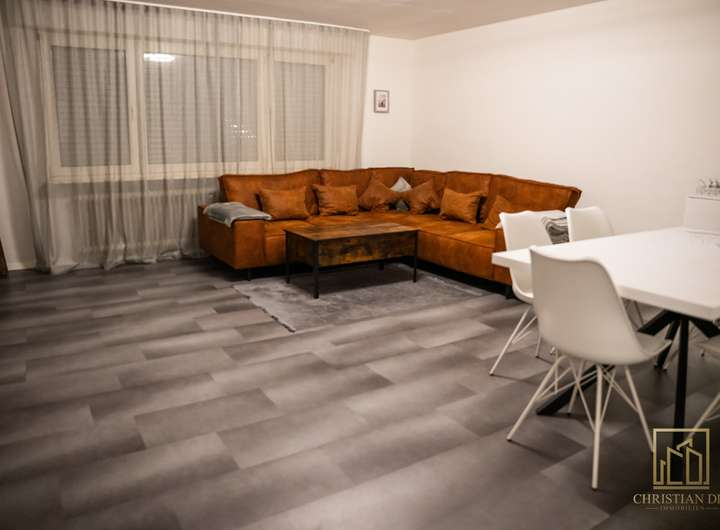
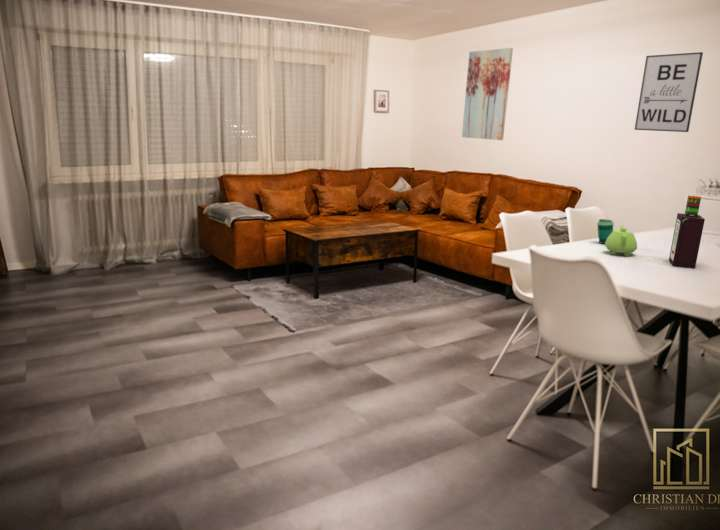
+ cup [596,218,615,245]
+ wall art [634,51,704,133]
+ teapot [604,224,638,257]
+ wall art [461,47,514,141]
+ bottle [668,194,706,269]
